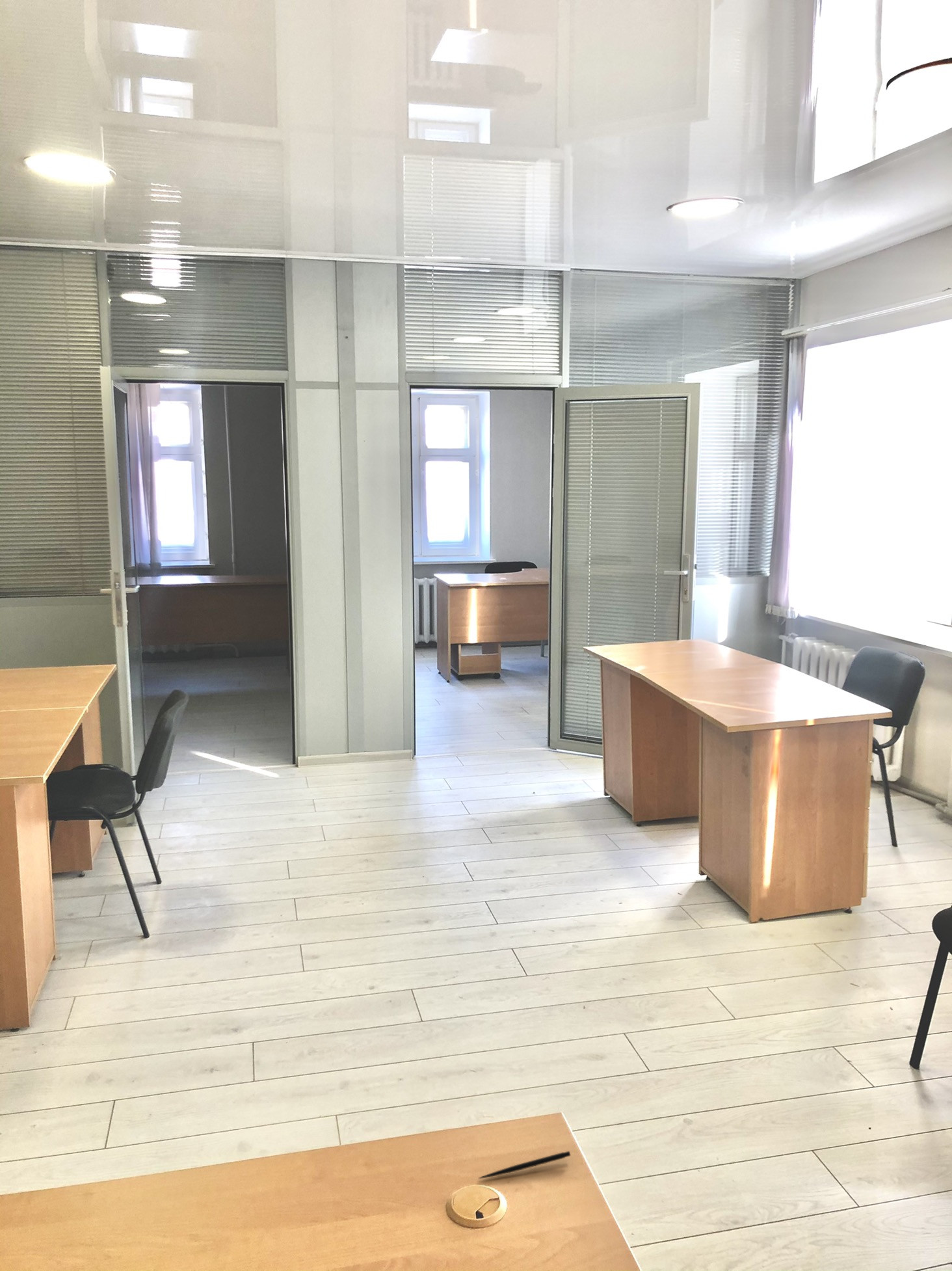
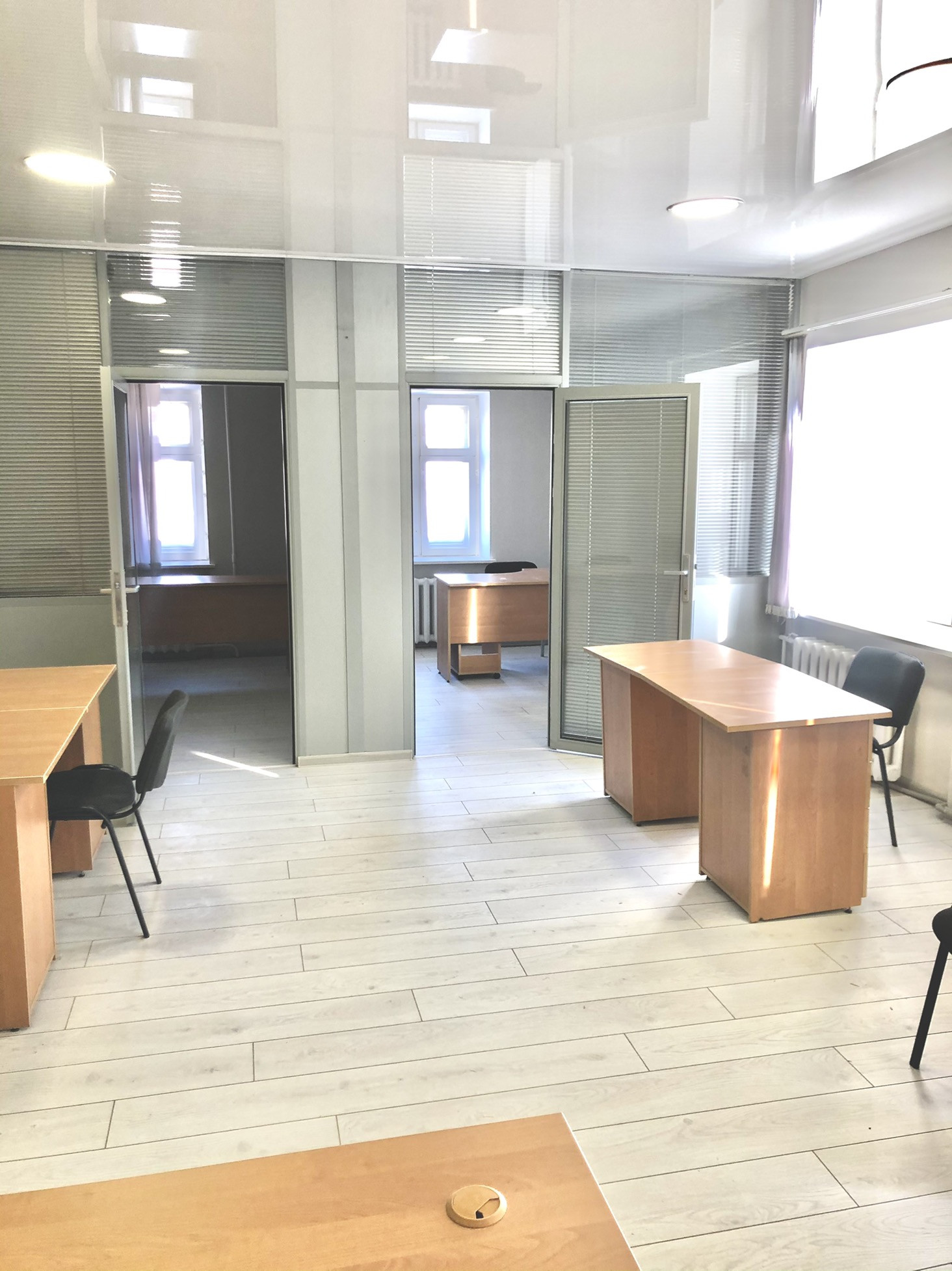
- pen [478,1151,571,1179]
